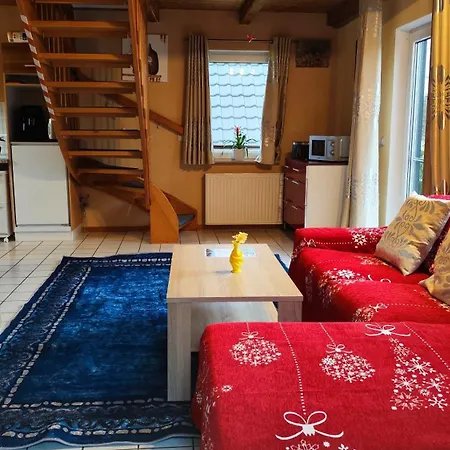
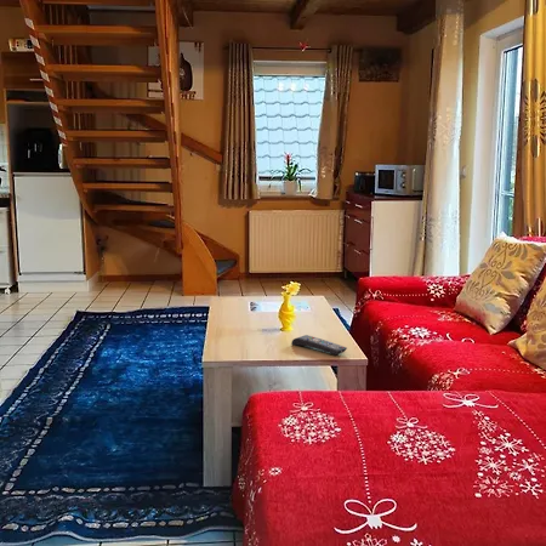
+ remote control [290,334,348,356]
